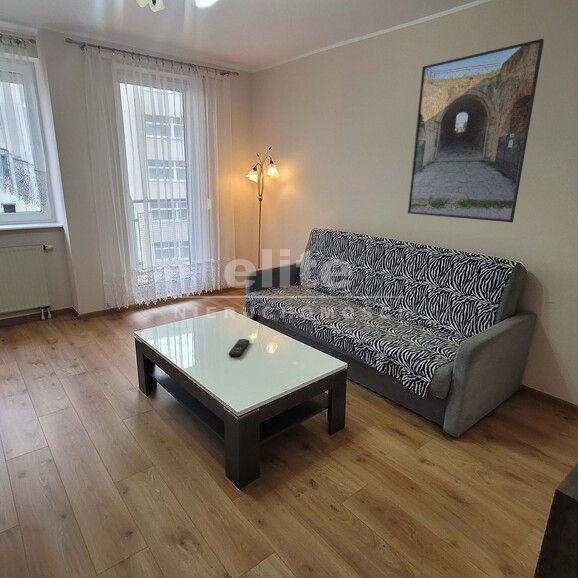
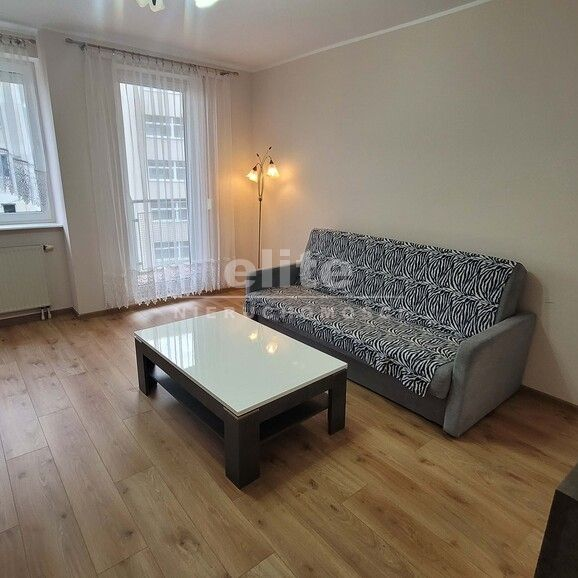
- remote control [228,338,250,358]
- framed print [407,38,545,223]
